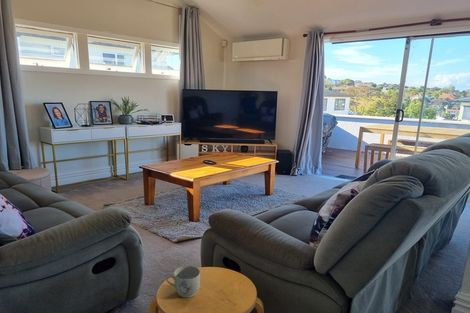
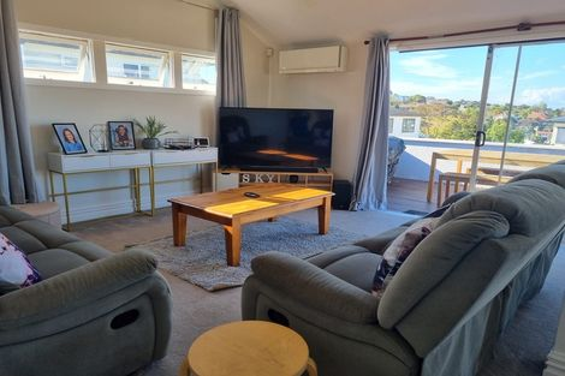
- mug [166,265,201,299]
